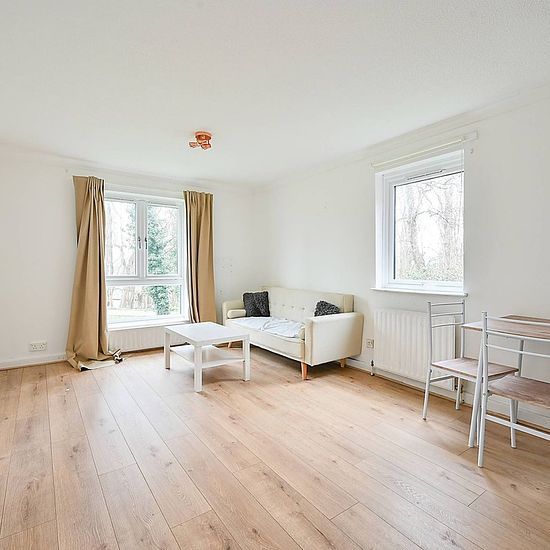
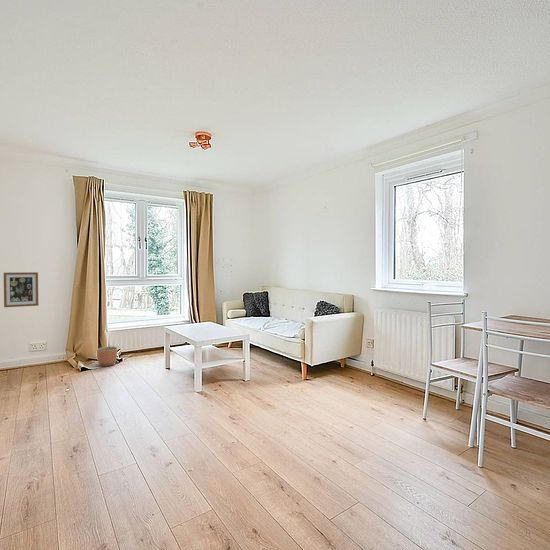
+ planter [96,346,118,367]
+ wall art [3,271,39,308]
